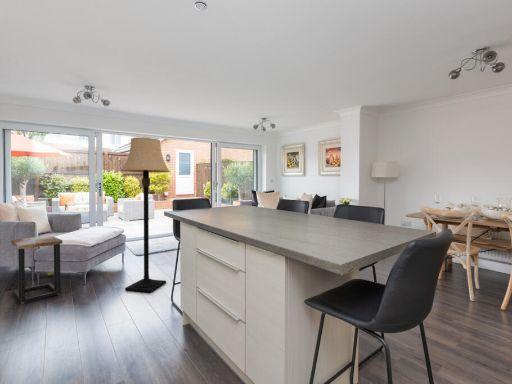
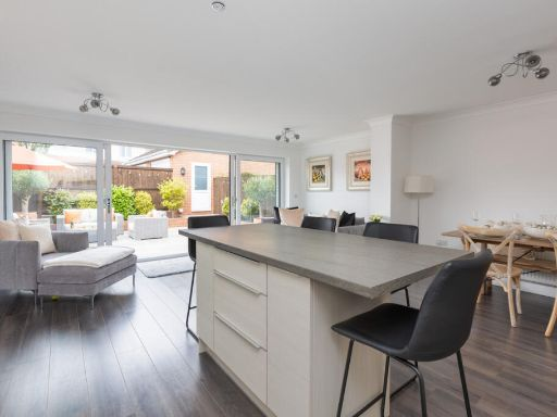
- lamp [119,137,171,293]
- side table [10,235,63,304]
